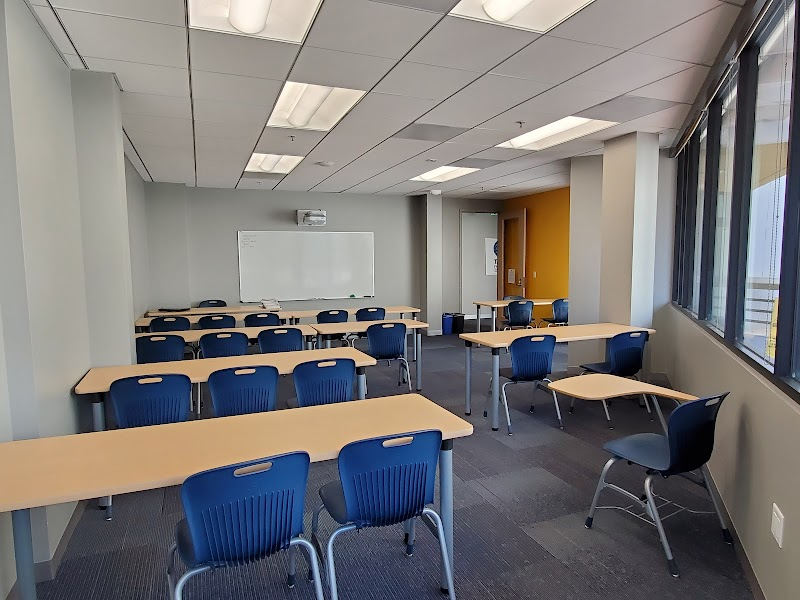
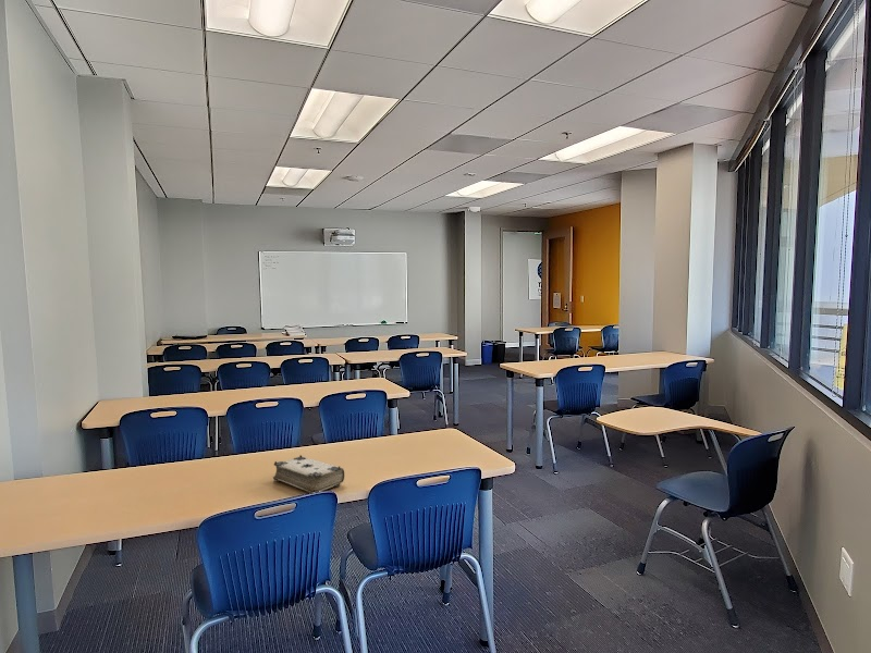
+ book [272,454,346,494]
